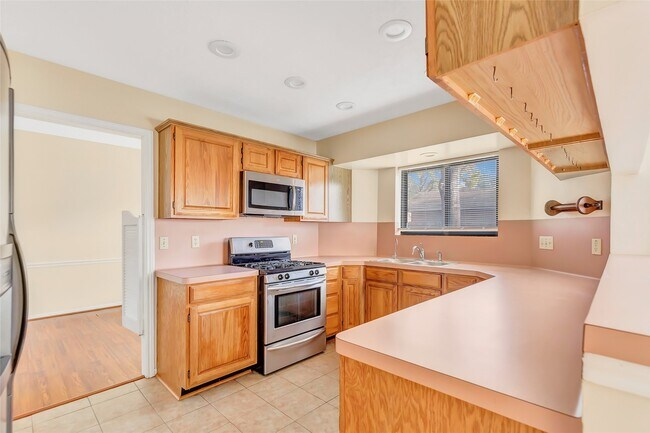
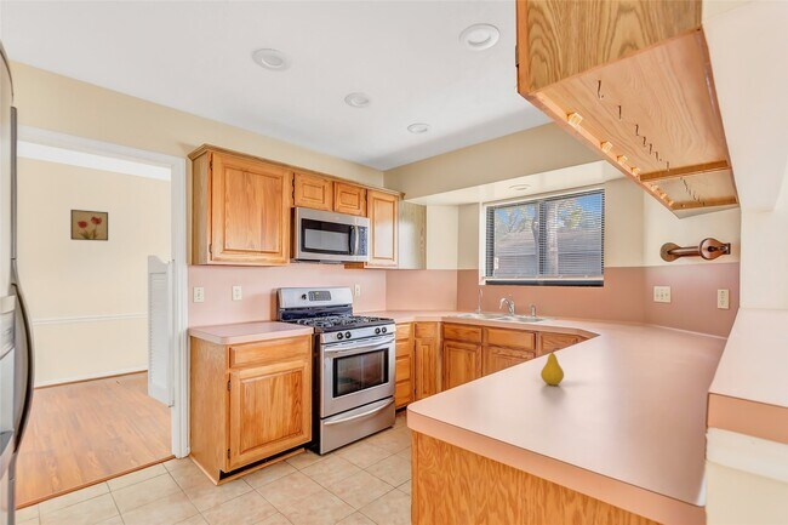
+ fruit [539,347,565,387]
+ wall art [69,209,109,242]
